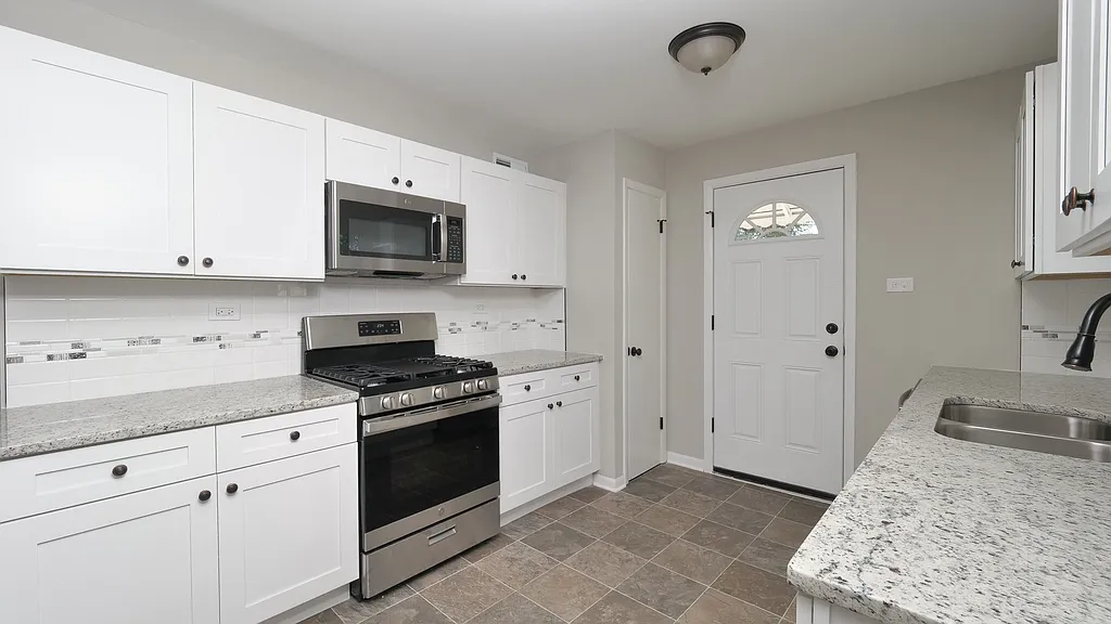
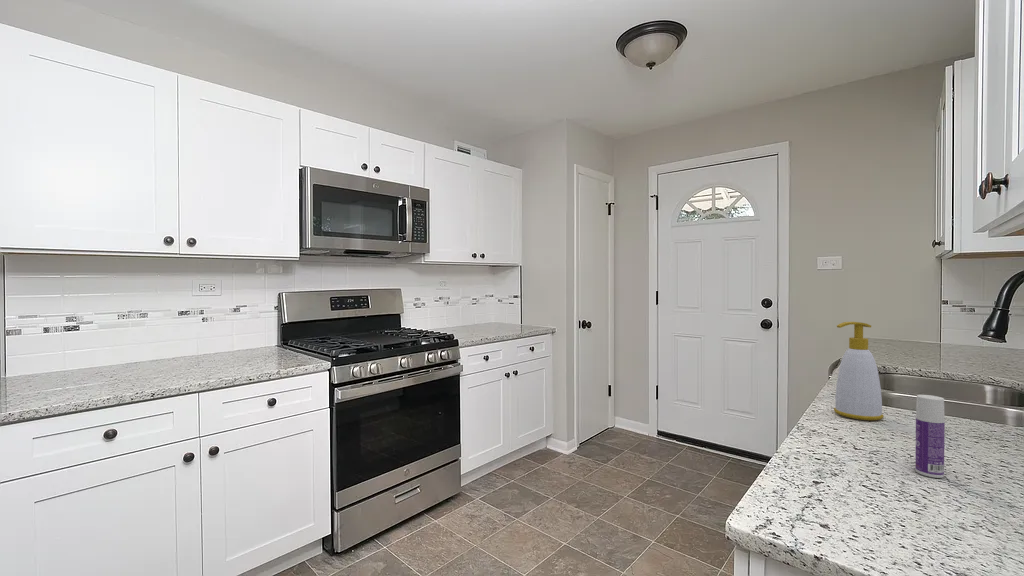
+ bottle [914,394,946,479]
+ soap bottle [833,321,885,421]
